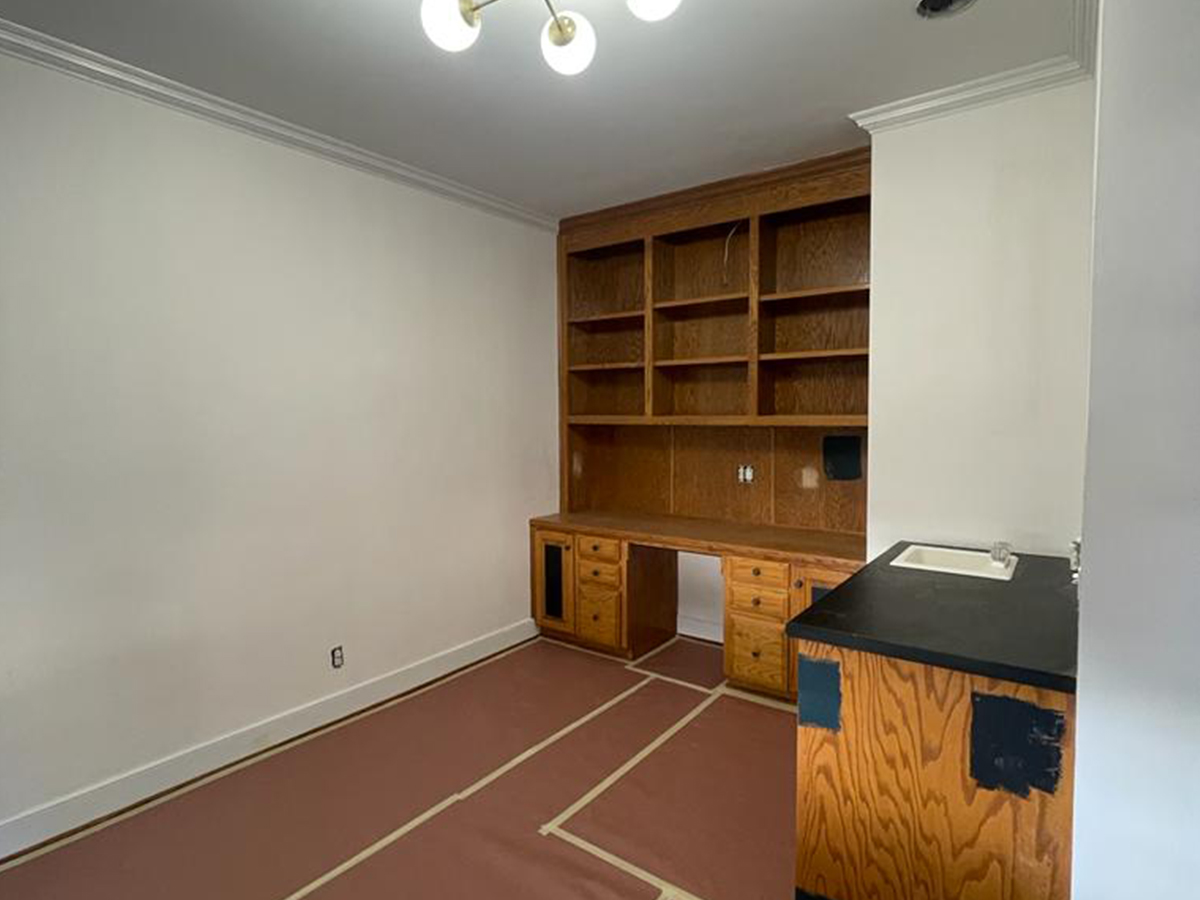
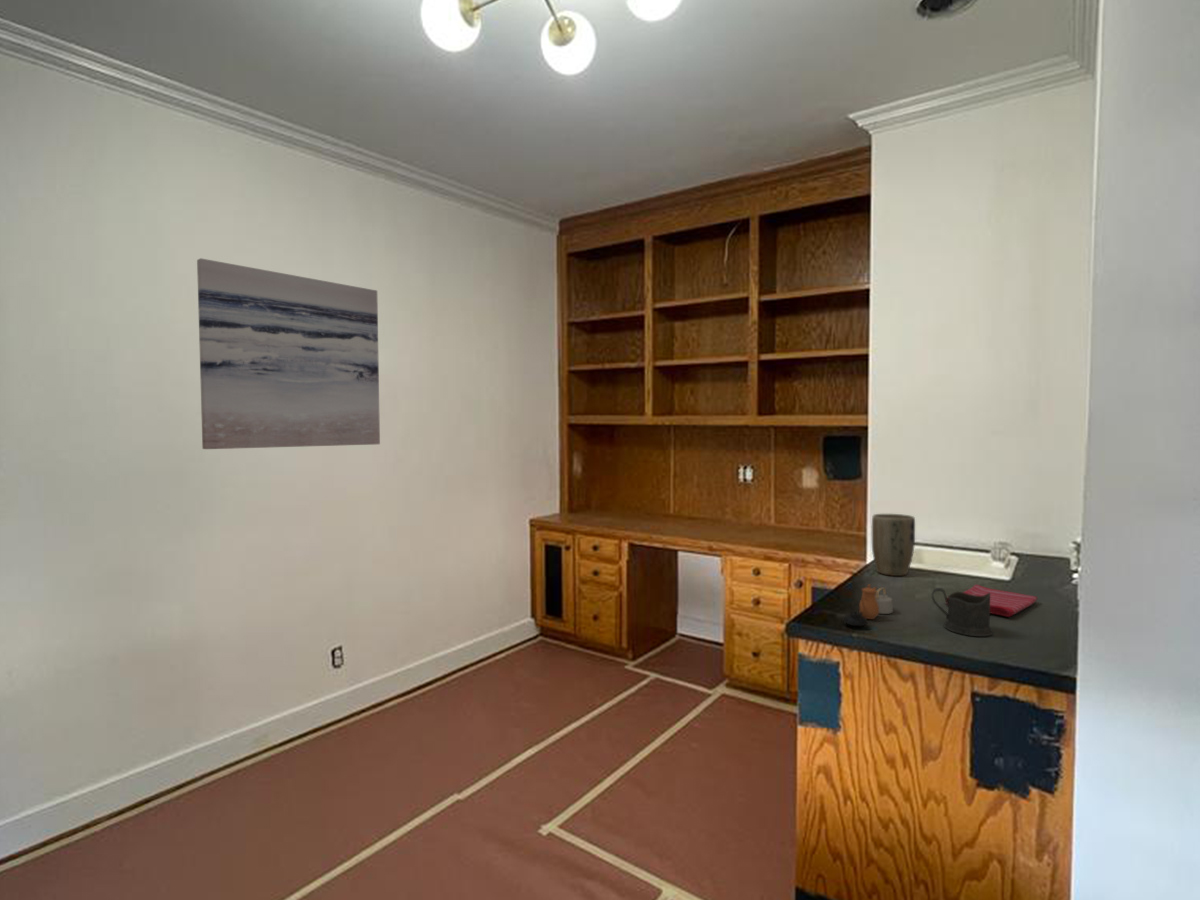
+ teapot [841,583,894,627]
+ cup [931,587,994,637]
+ wall art [196,257,381,450]
+ dish towel [945,583,1039,618]
+ plant pot [871,513,916,577]
